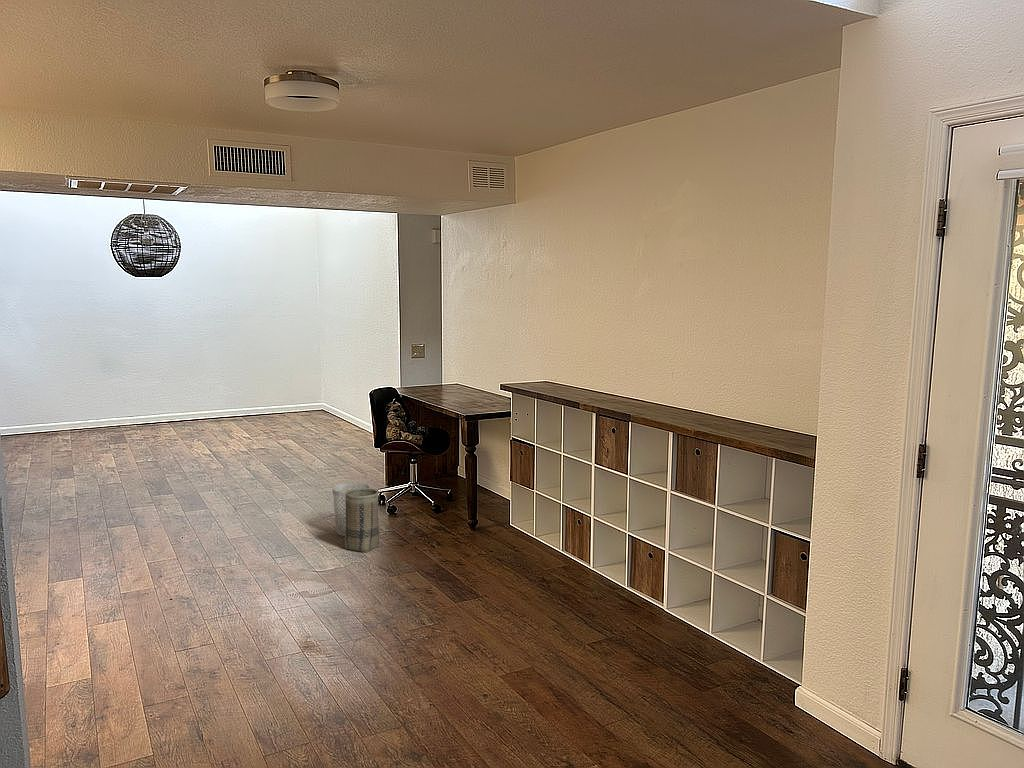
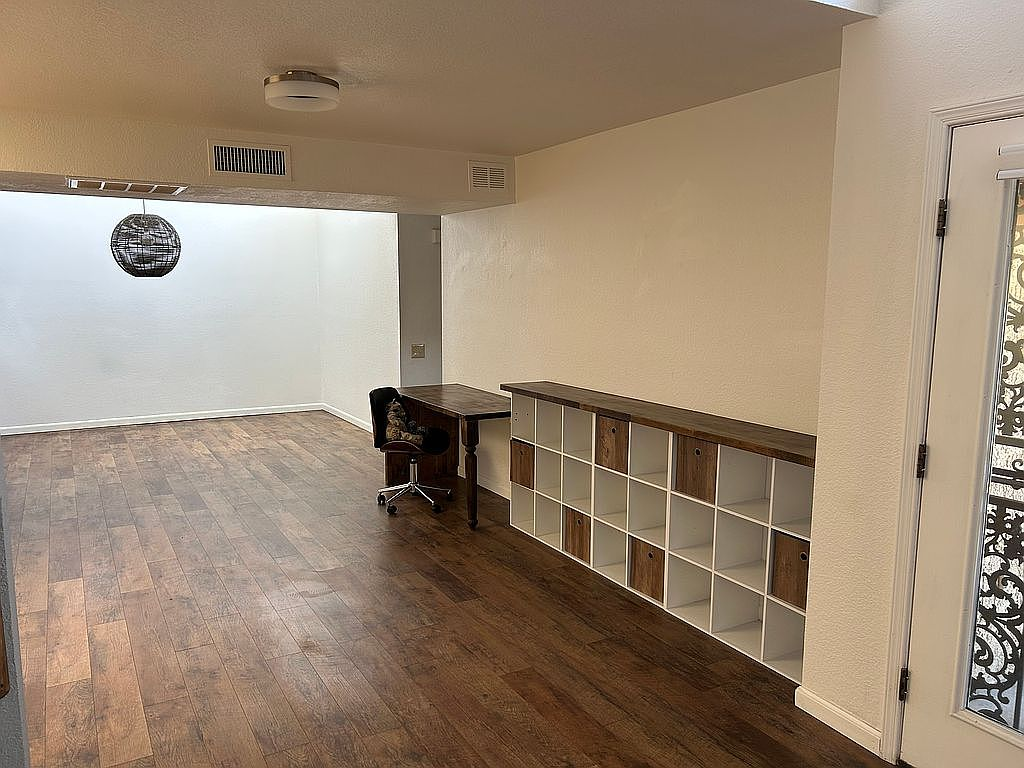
- wastebasket [331,482,371,537]
- basket [344,487,381,553]
